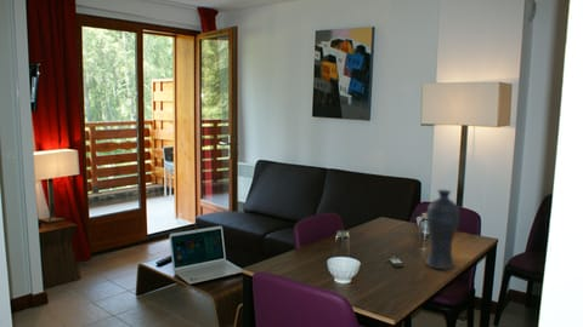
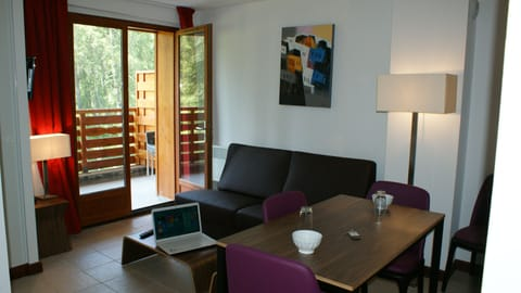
- vase [425,189,460,270]
